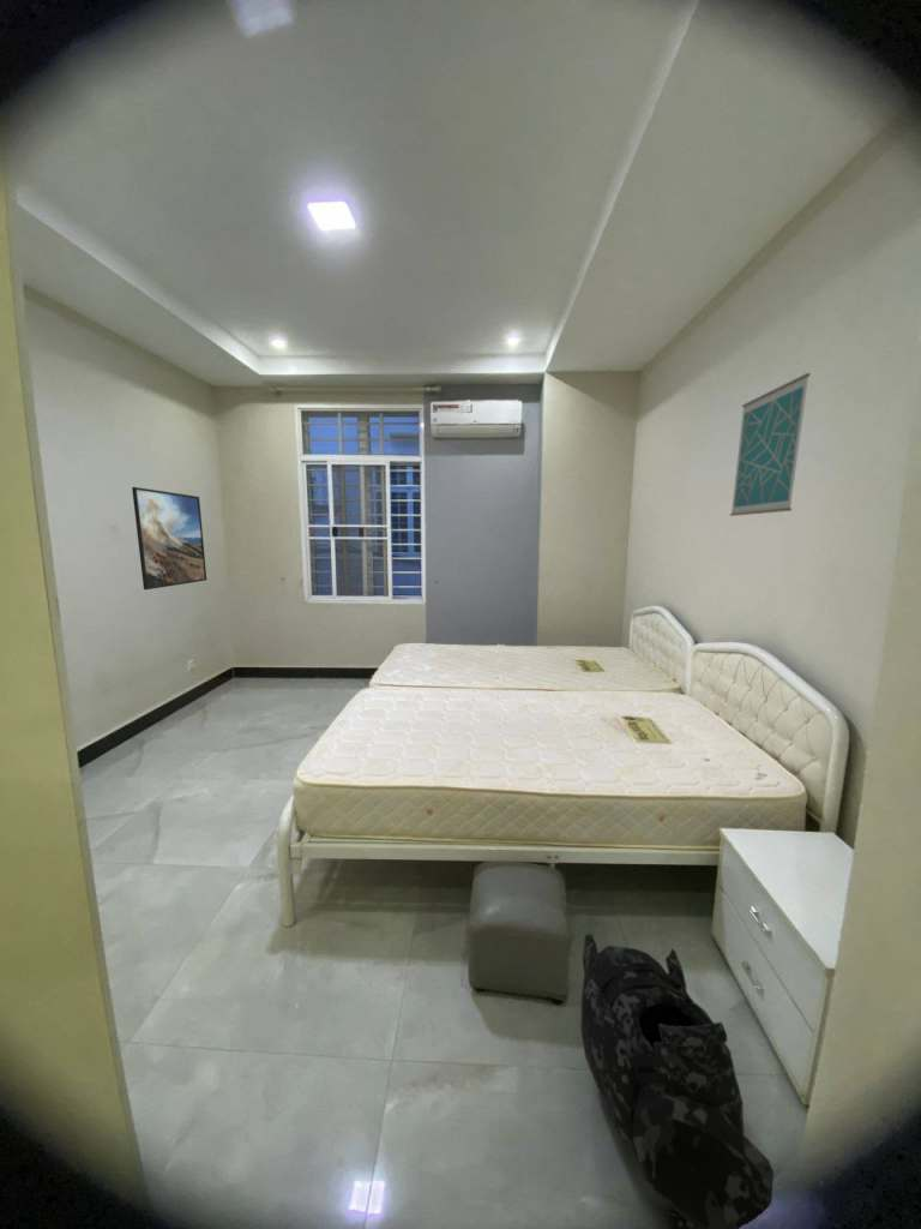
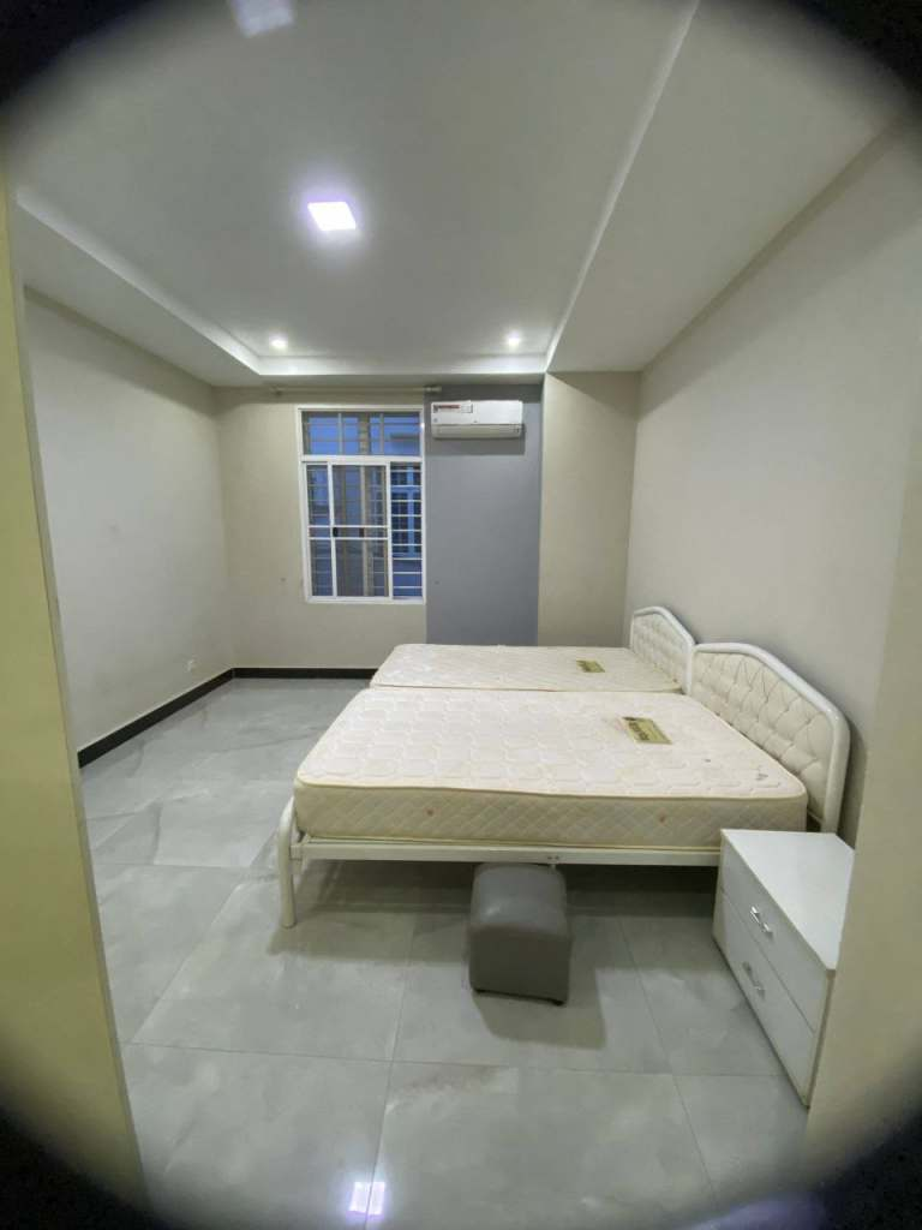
- wall art [729,372,811,517]
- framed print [131,486,207,590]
- body armor [579,933,775,1229]
